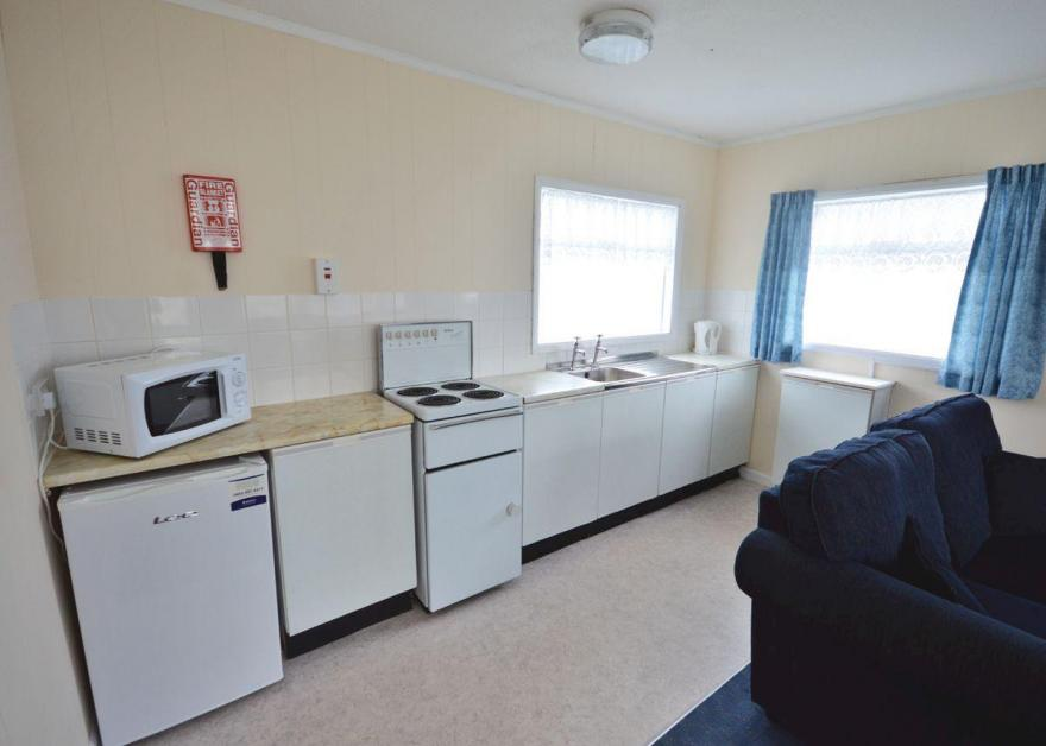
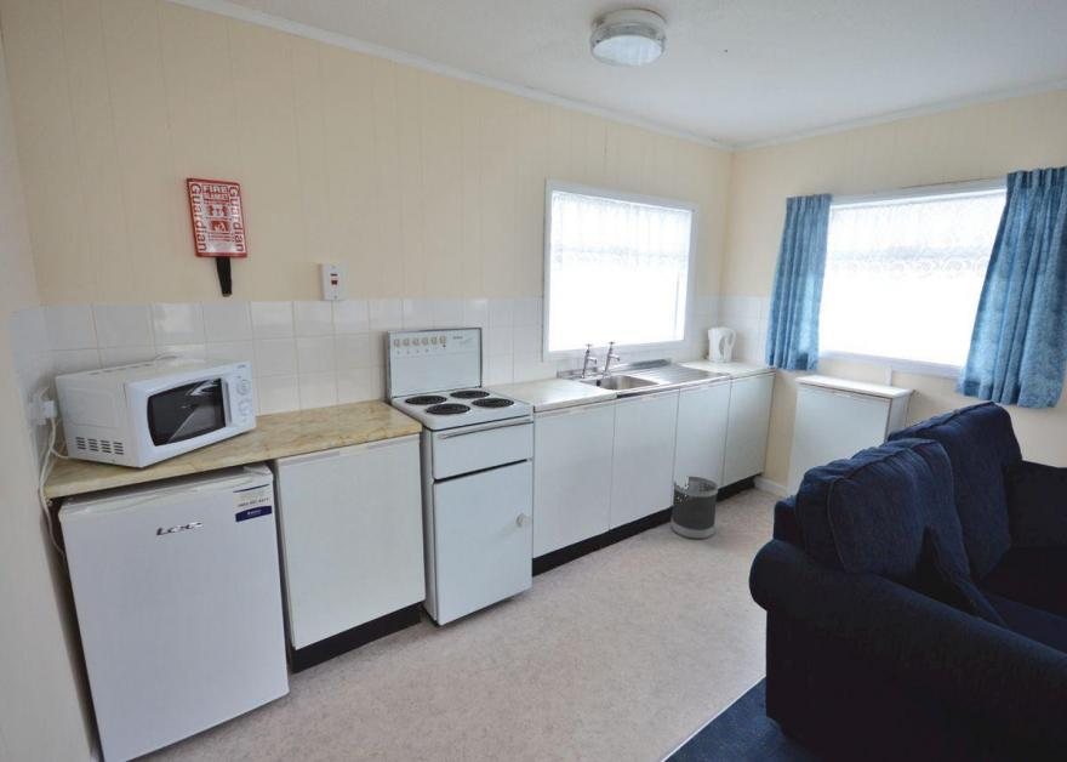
+ wastebasket [669,476,719,540]
